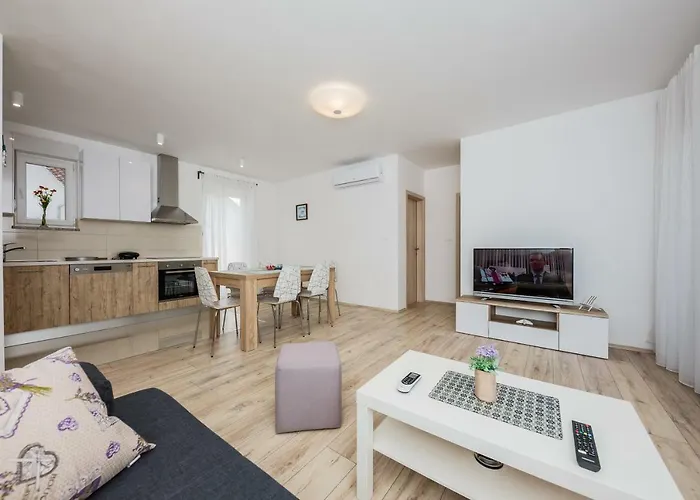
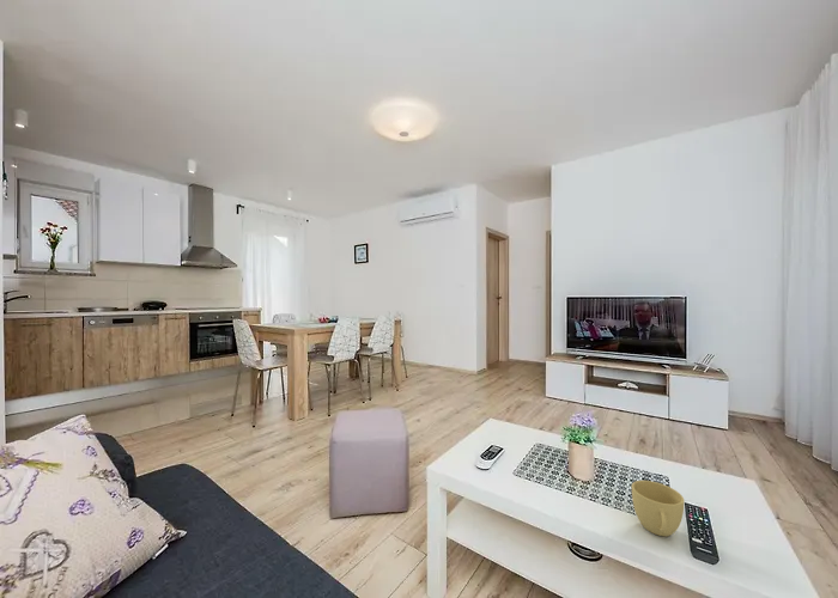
+ cup [631,480,686,537]
